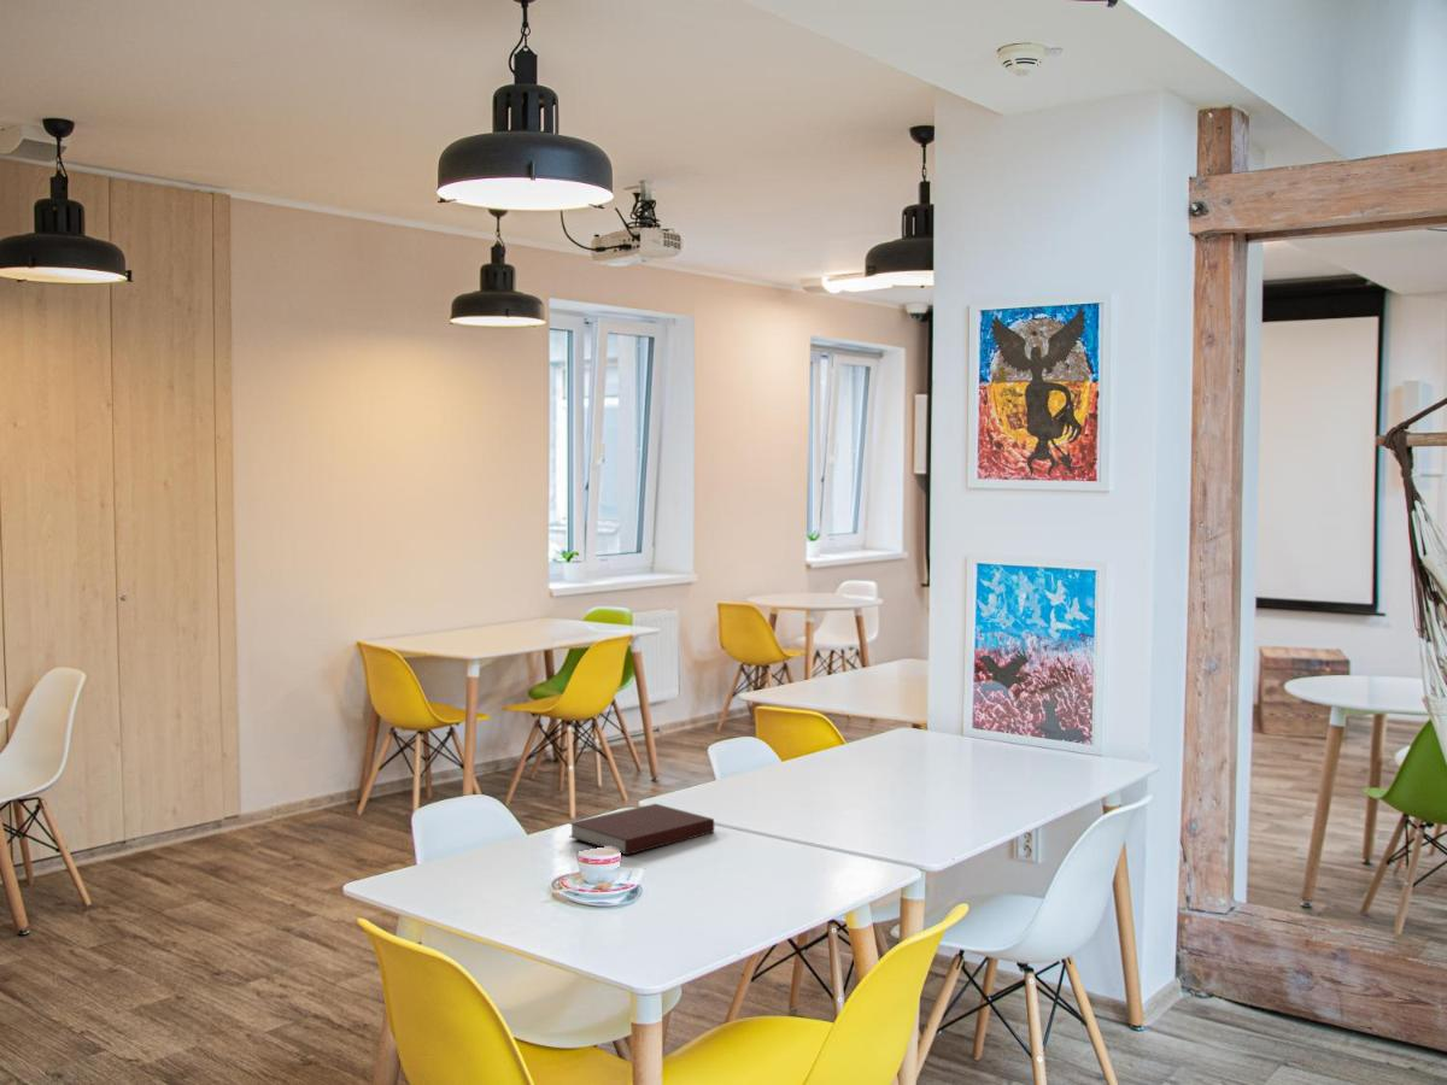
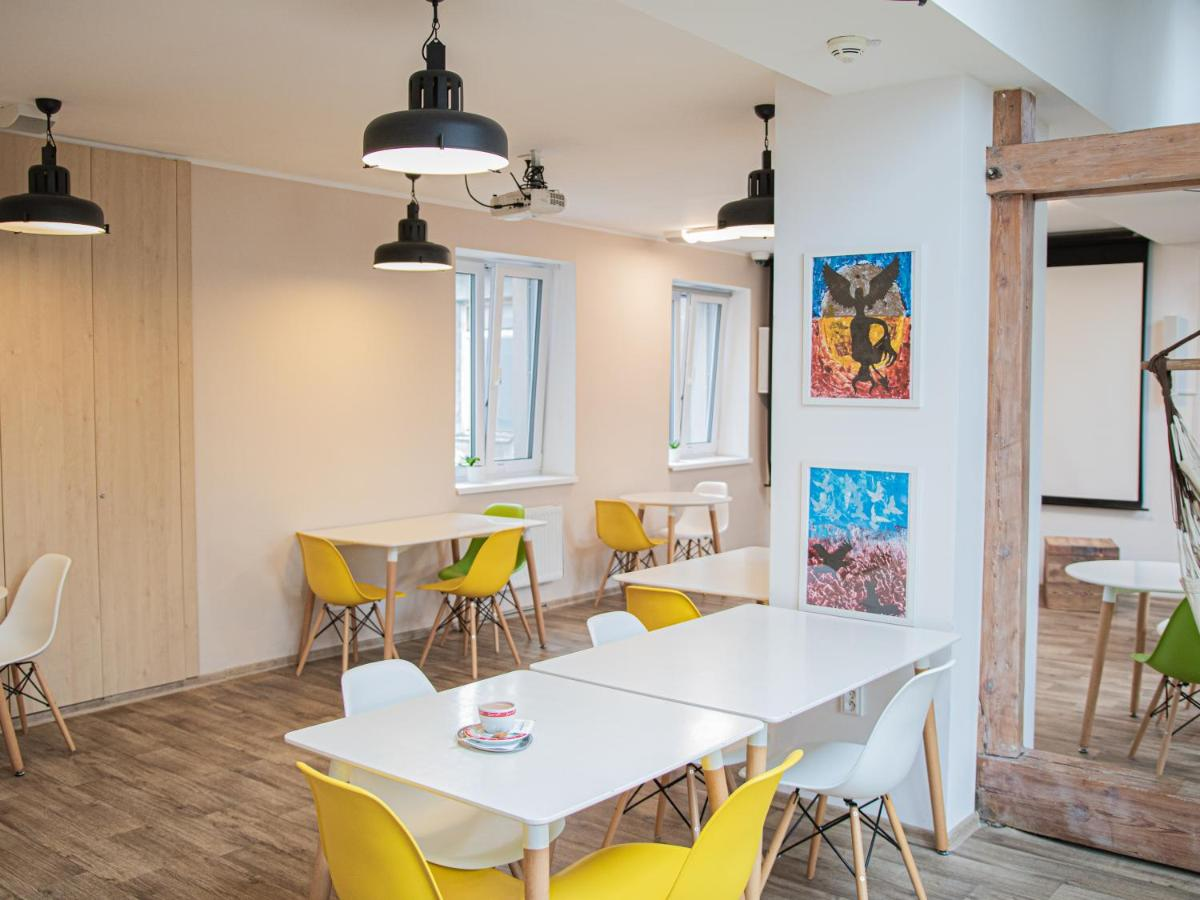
- notebook [568,803,715,856]
